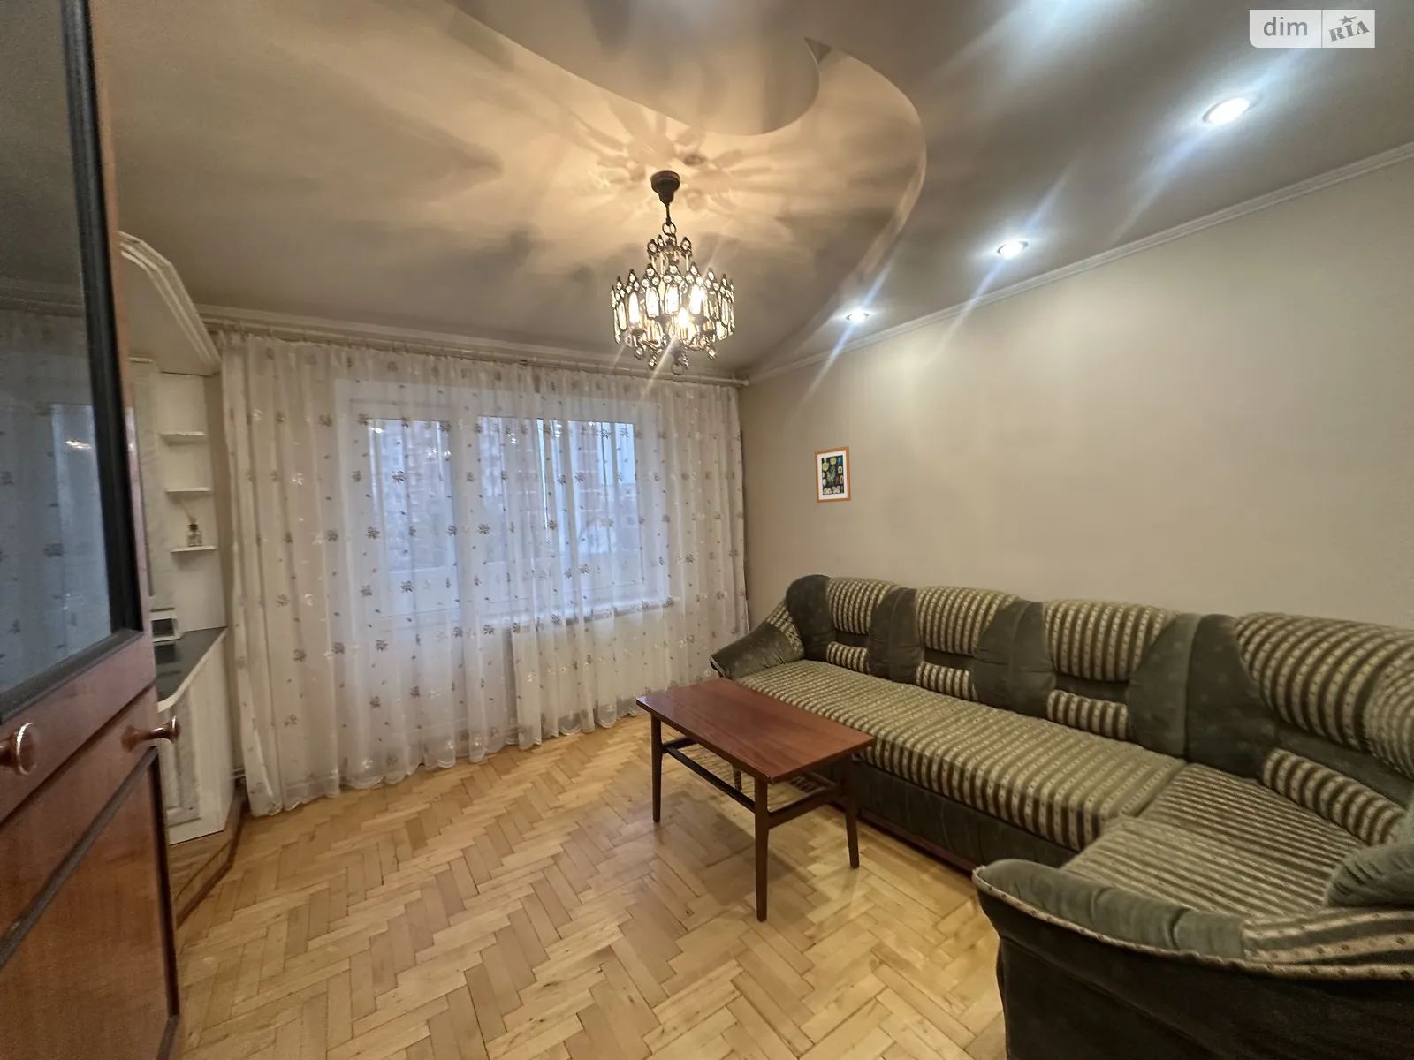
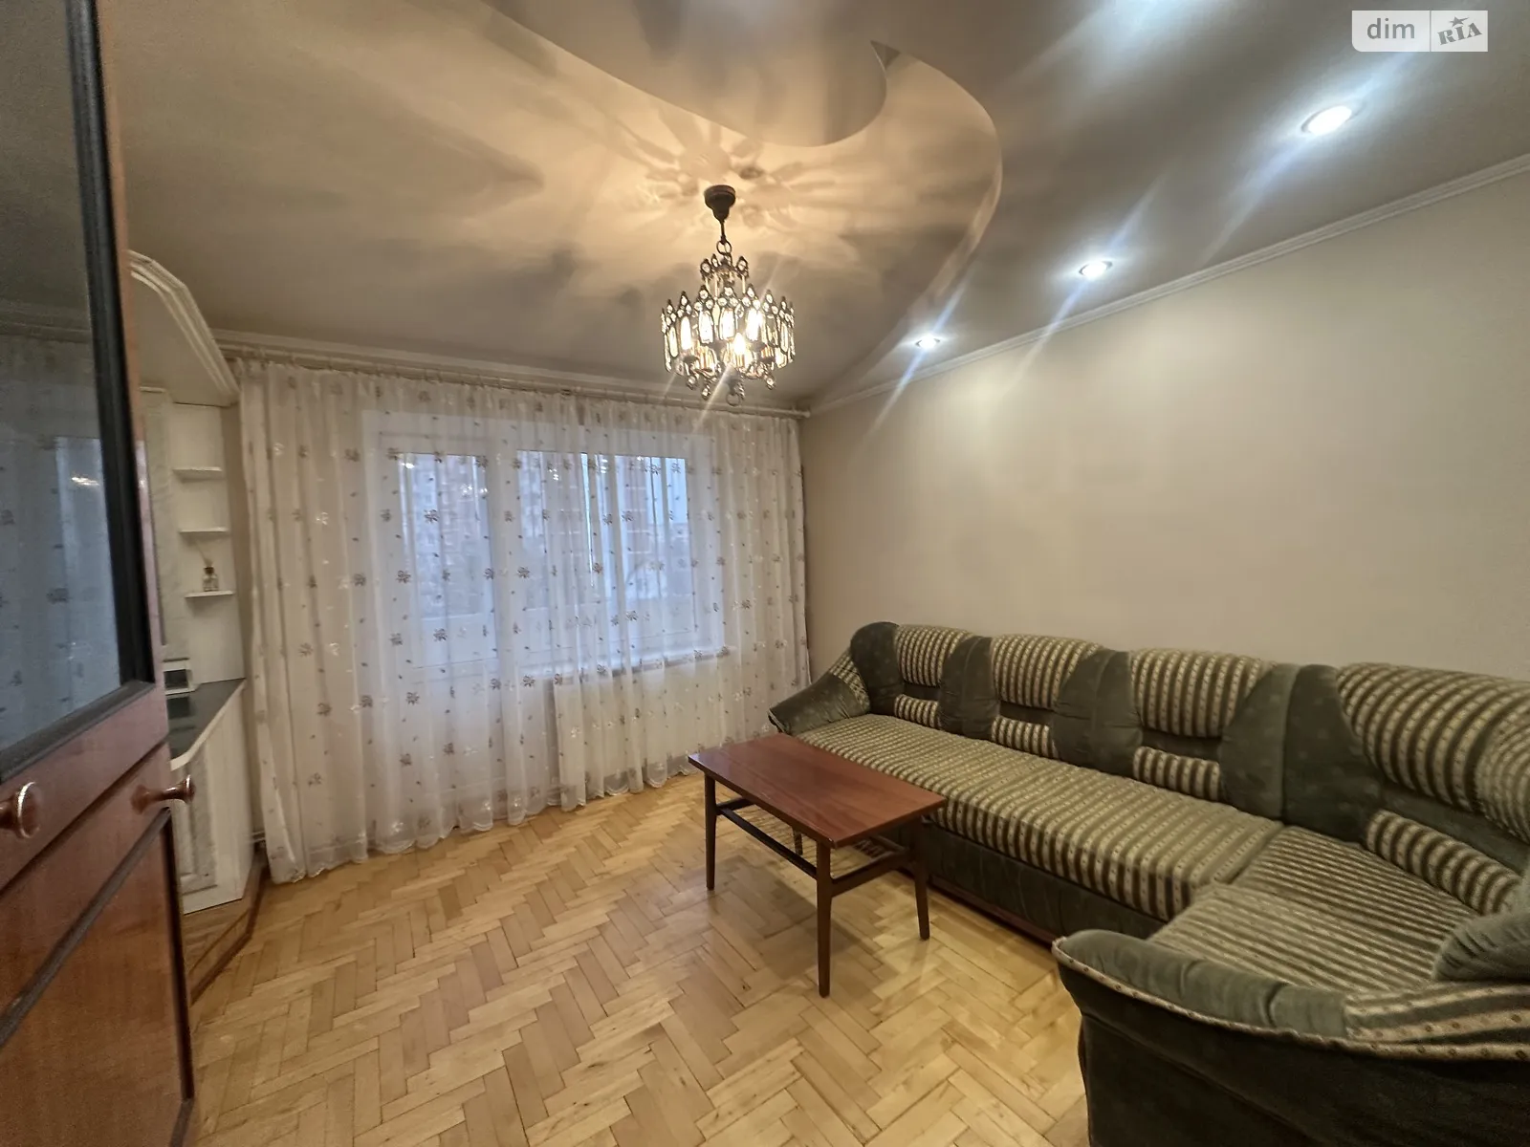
- wall art [814,445,852,503]
